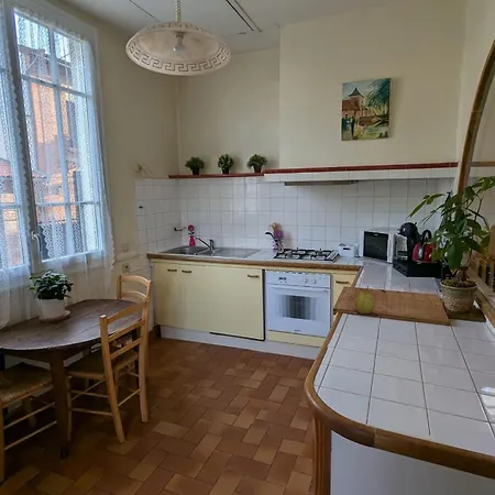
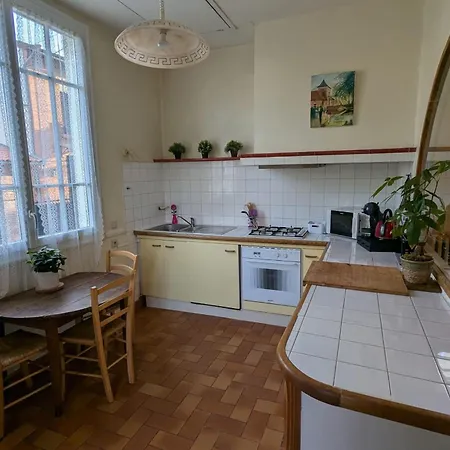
- fruit [354,285,376,315]
